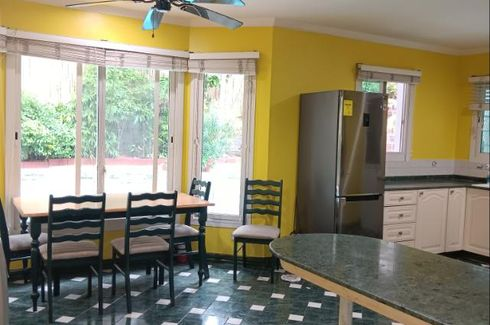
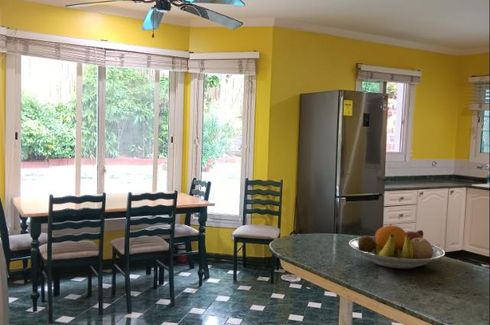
+ fruit bowl [348,223,446,270]
